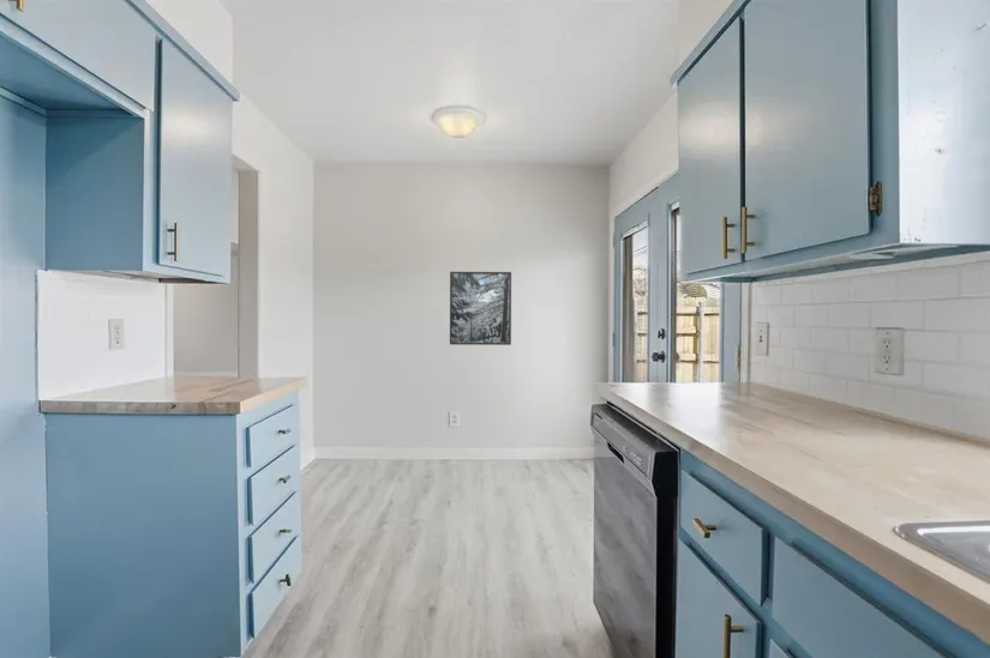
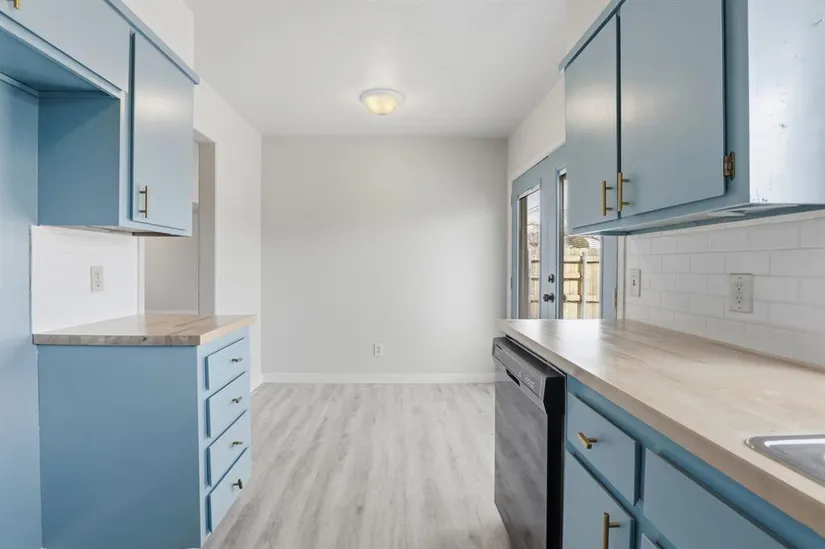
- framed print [449,271,512,346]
